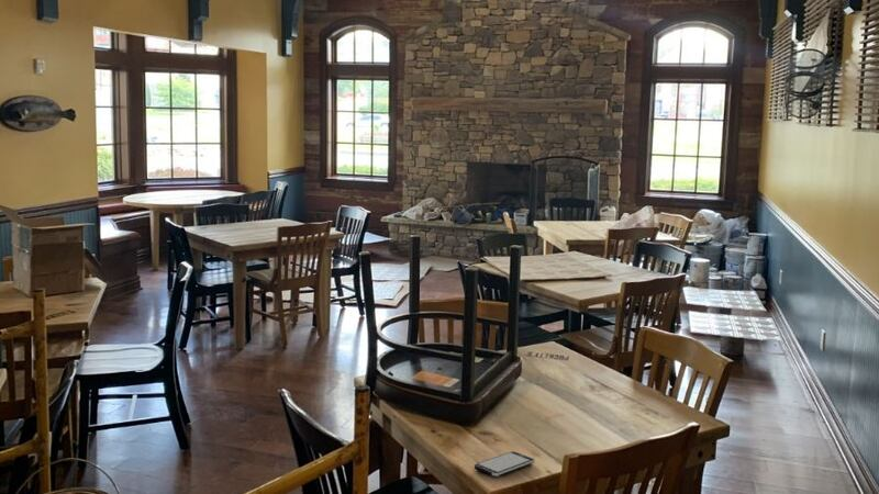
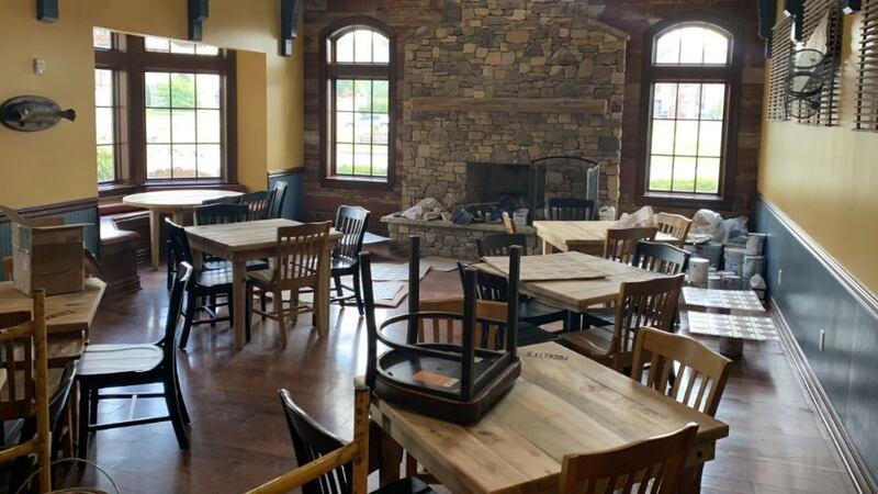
- smartphone [474,450,536,478]
